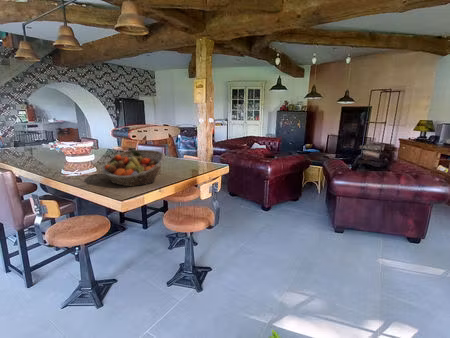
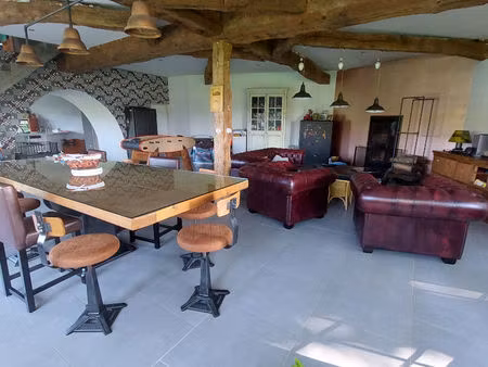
- fruit basket [101,149,166,187]
